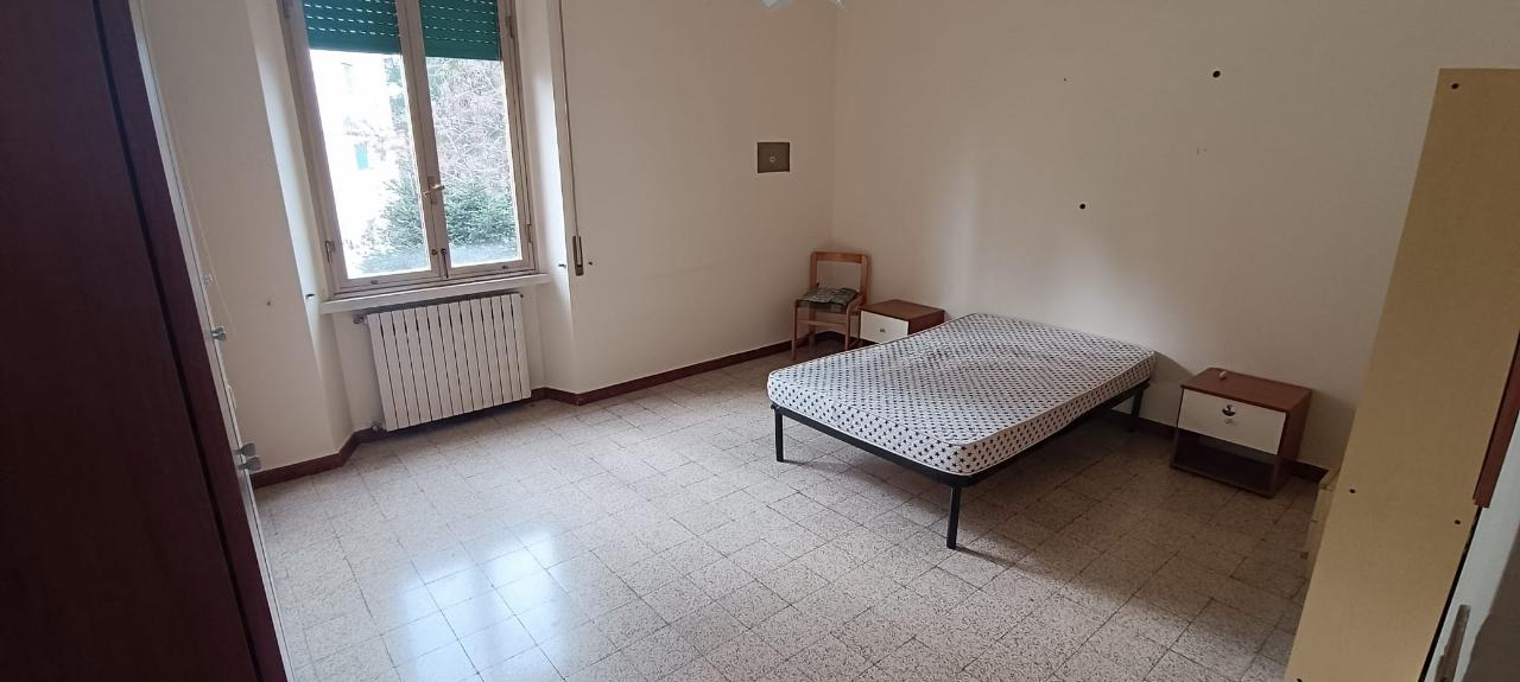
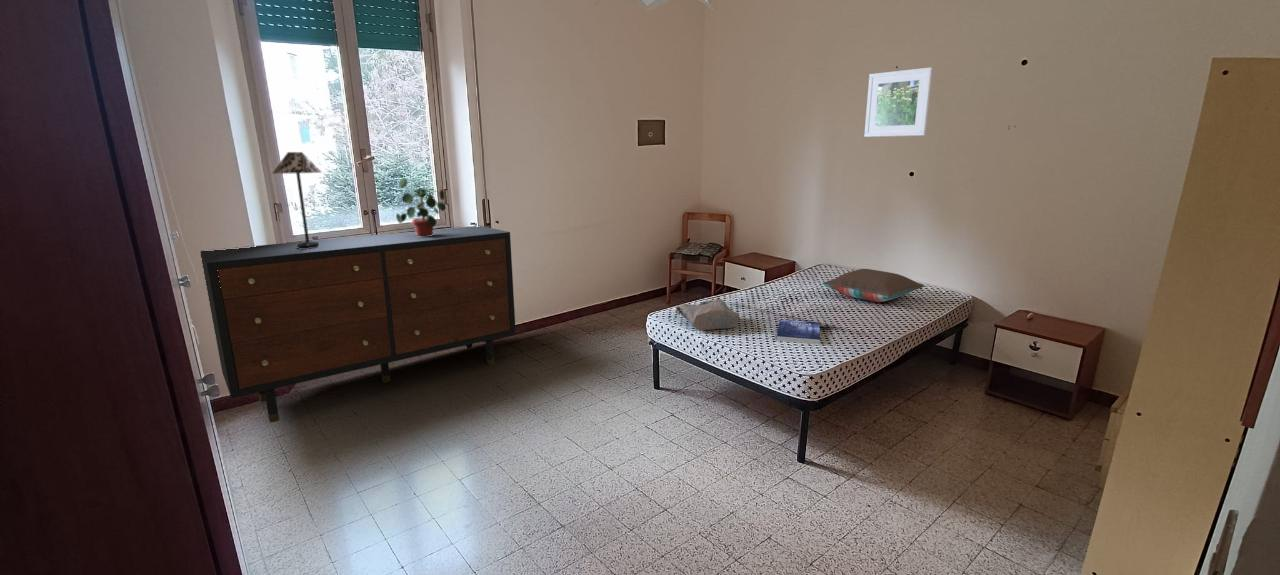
+ tote bag [675,298,740,331]
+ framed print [863,66,934,138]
+ table lamp [272,151,323,249]
+ dresser [199,225,517,423]
+ potted plant [395,177,447,237]
+ book [775,319,821,345]
+ pillow [821,268,925,303]
